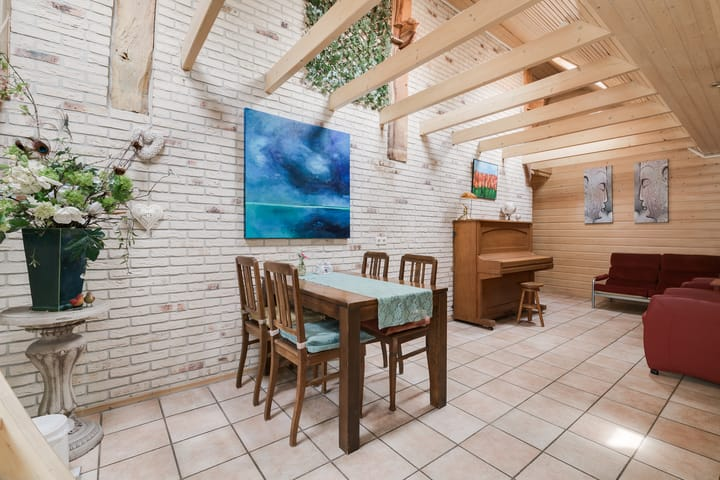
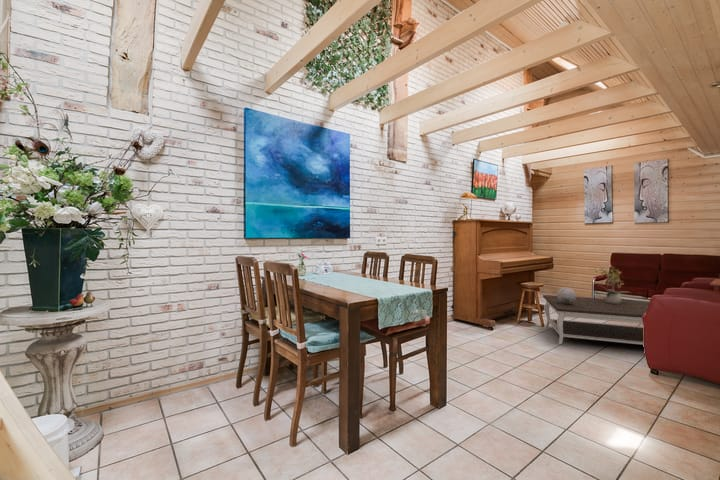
+ decorative sphere [556,286,577,304]
+ potted plant [591,266,632,304]
+ coffee table [542,294,650,346]
